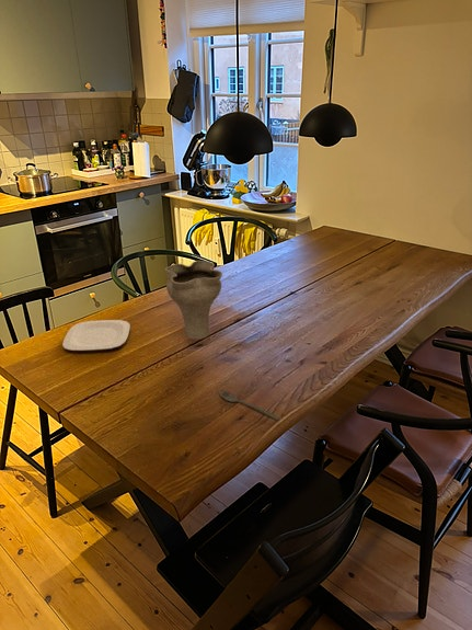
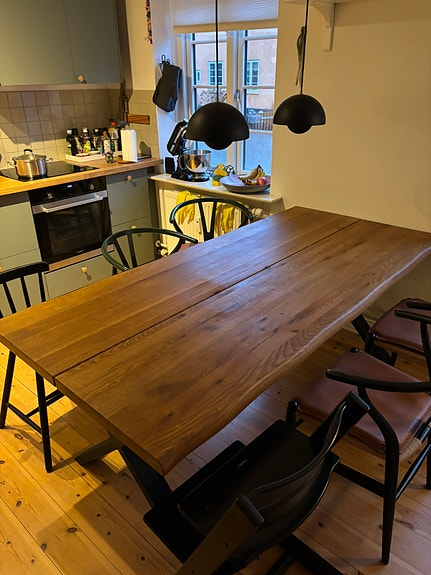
- spoon [218,390,280,421]
- plate [61,319,130,352]
- vase [164,260,223,340]
